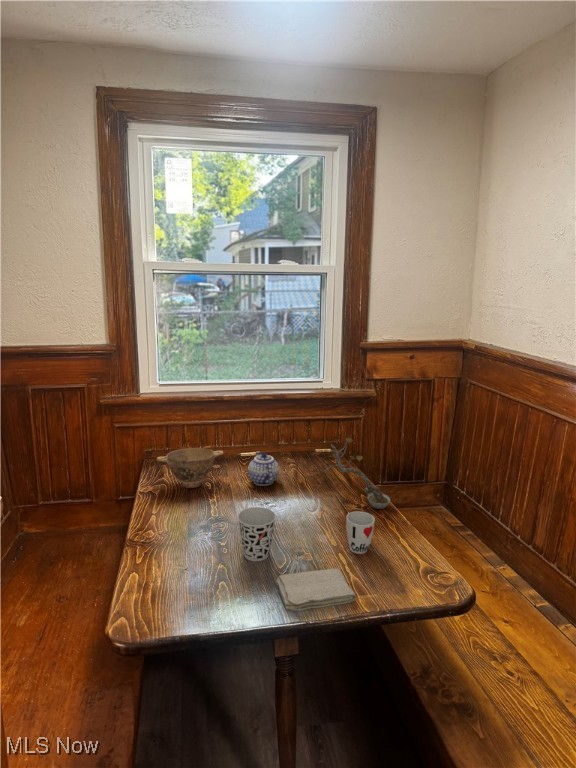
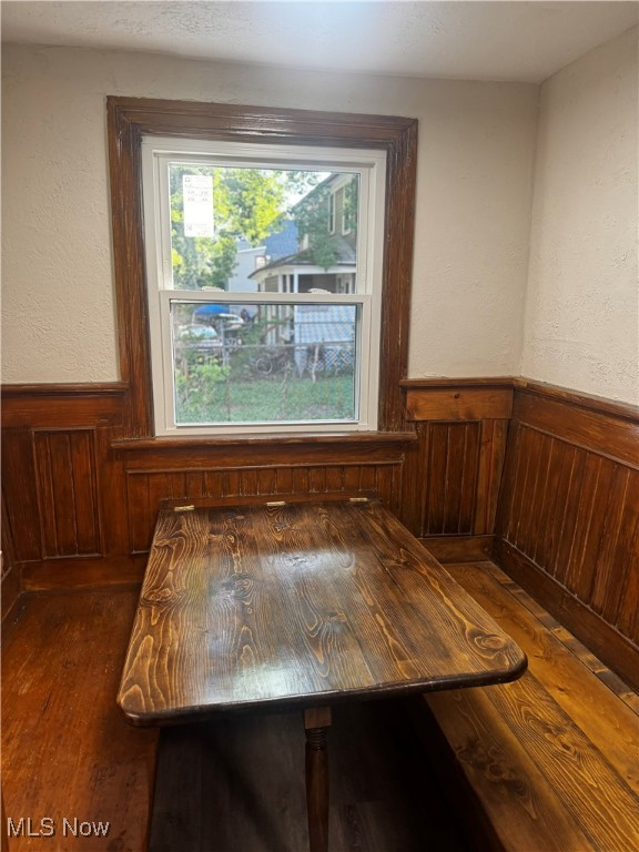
- washcloth [276,568,357,612]
- teapot [247,451,280,487]
- bowl [156,447,224,489]
- cup [346,510,376,555]
- plant [316,431,392,510]
- cup [237,506,277,562]
